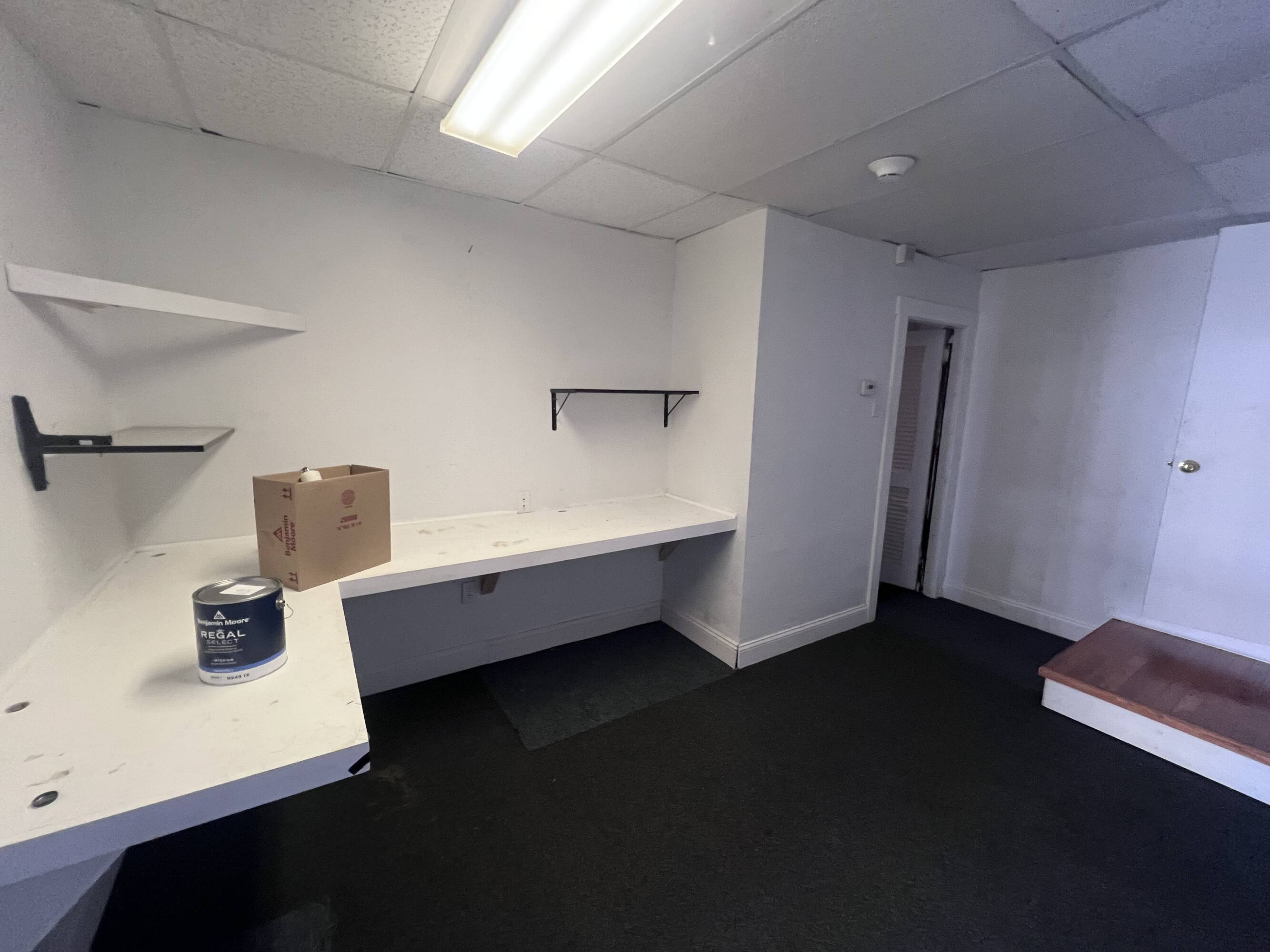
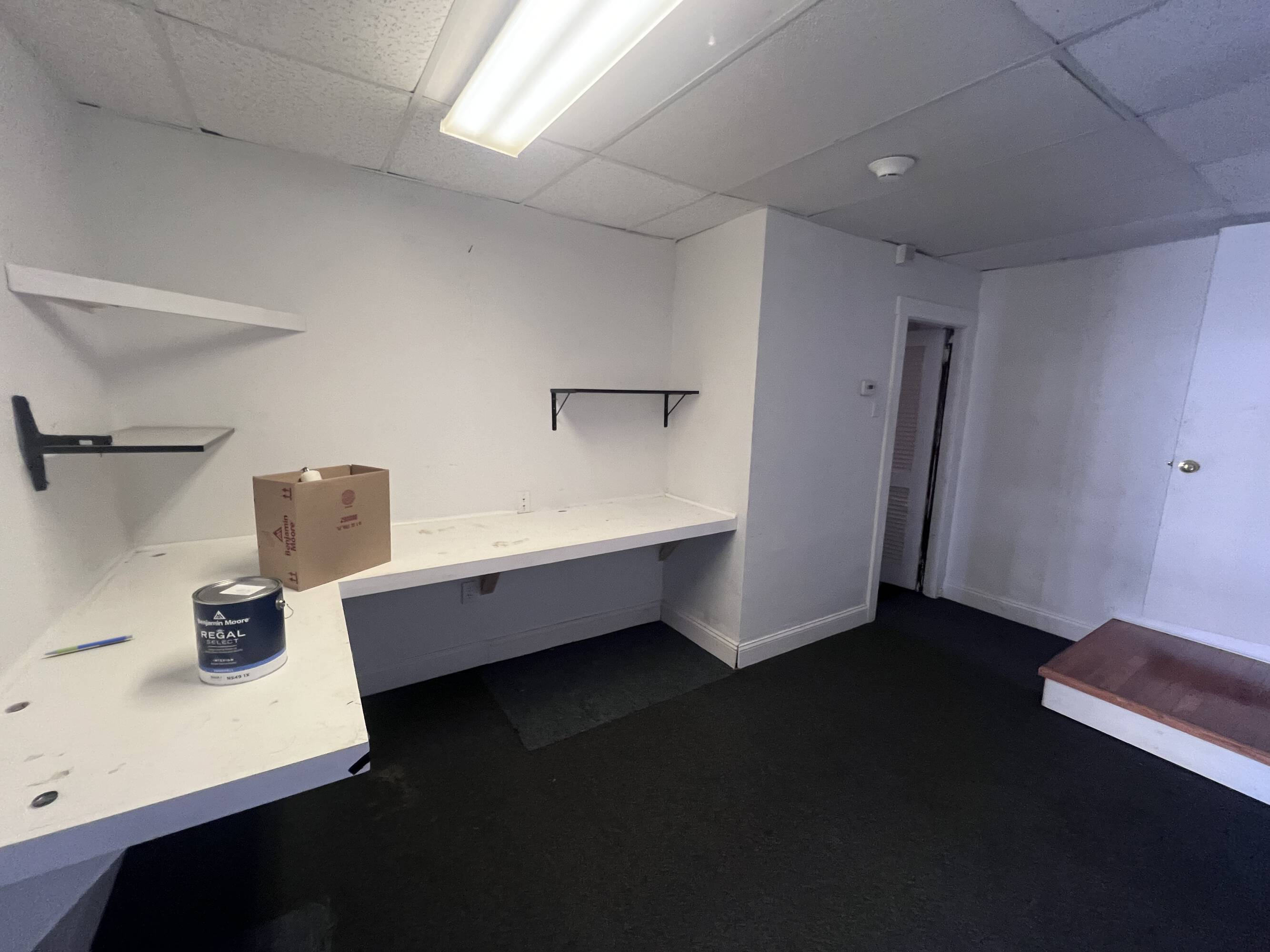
+ pen [43,635,133,656]
